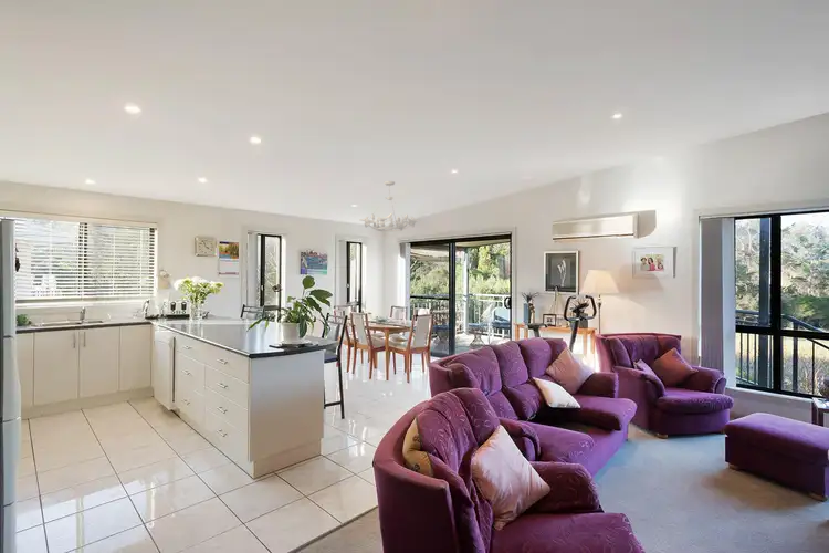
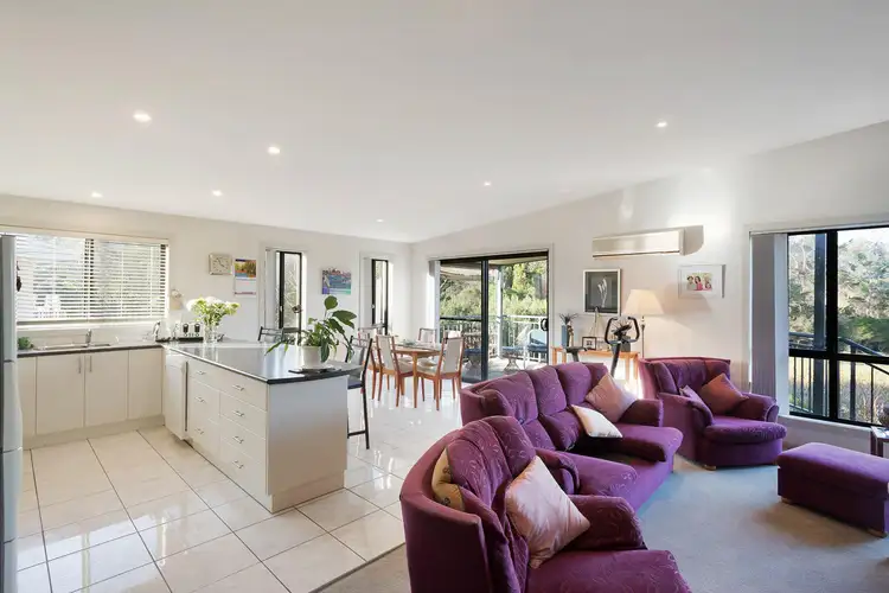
- chandelier [358,180,421,232]
